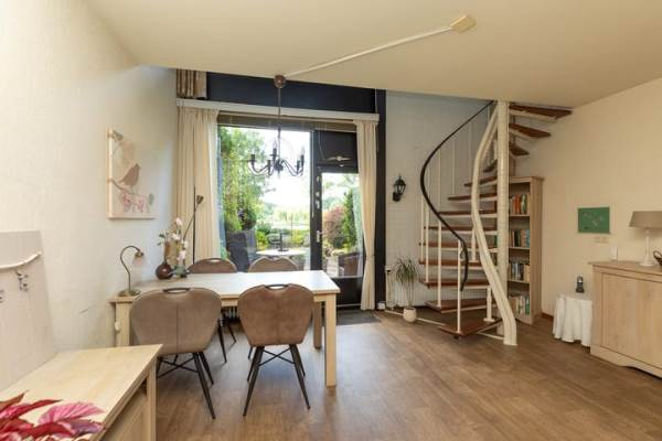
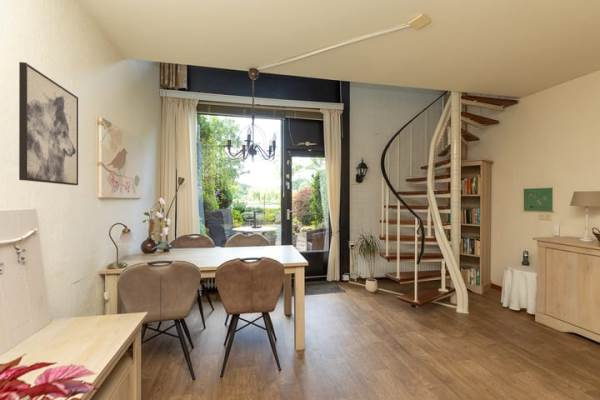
+ wall art [18,61,79,186]
